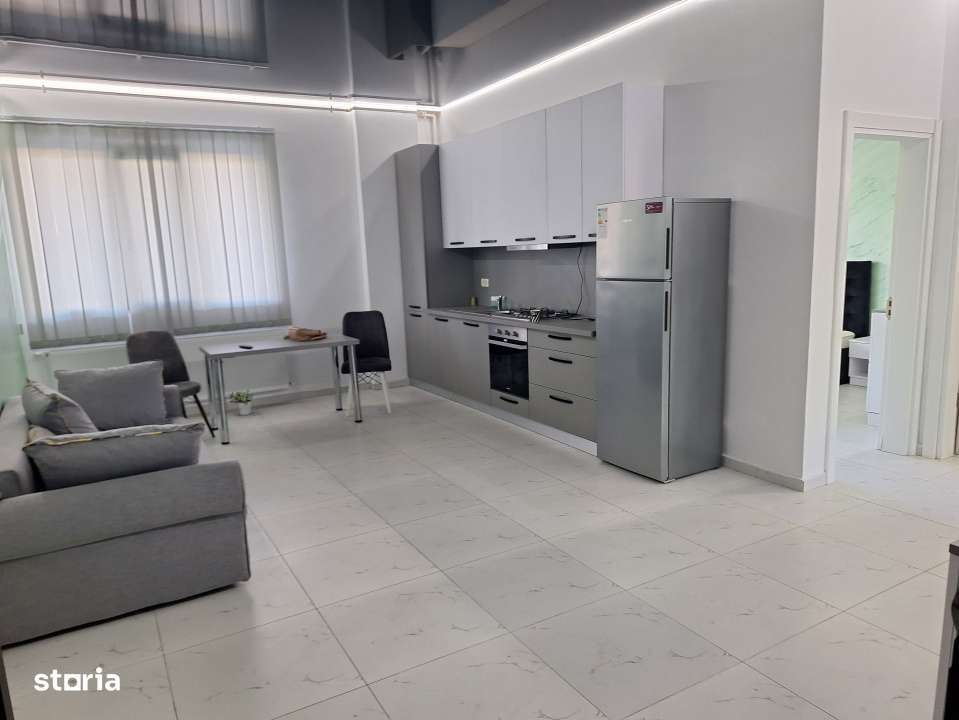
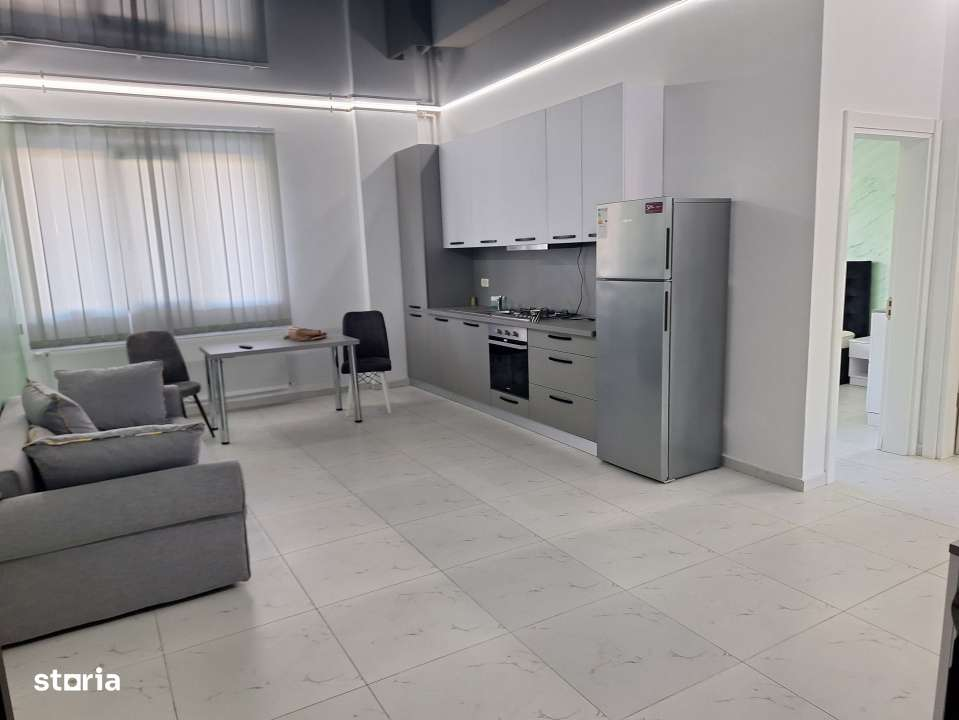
- potted plant [227,388,254,416]
